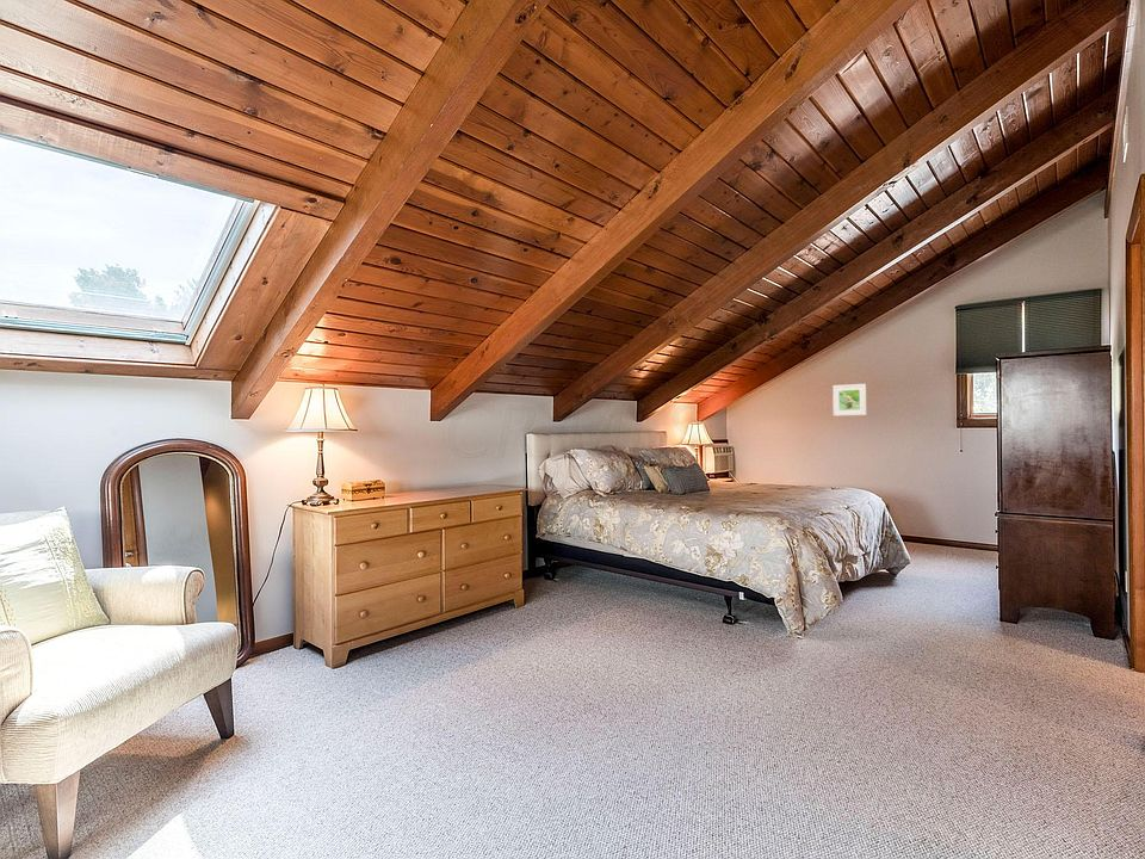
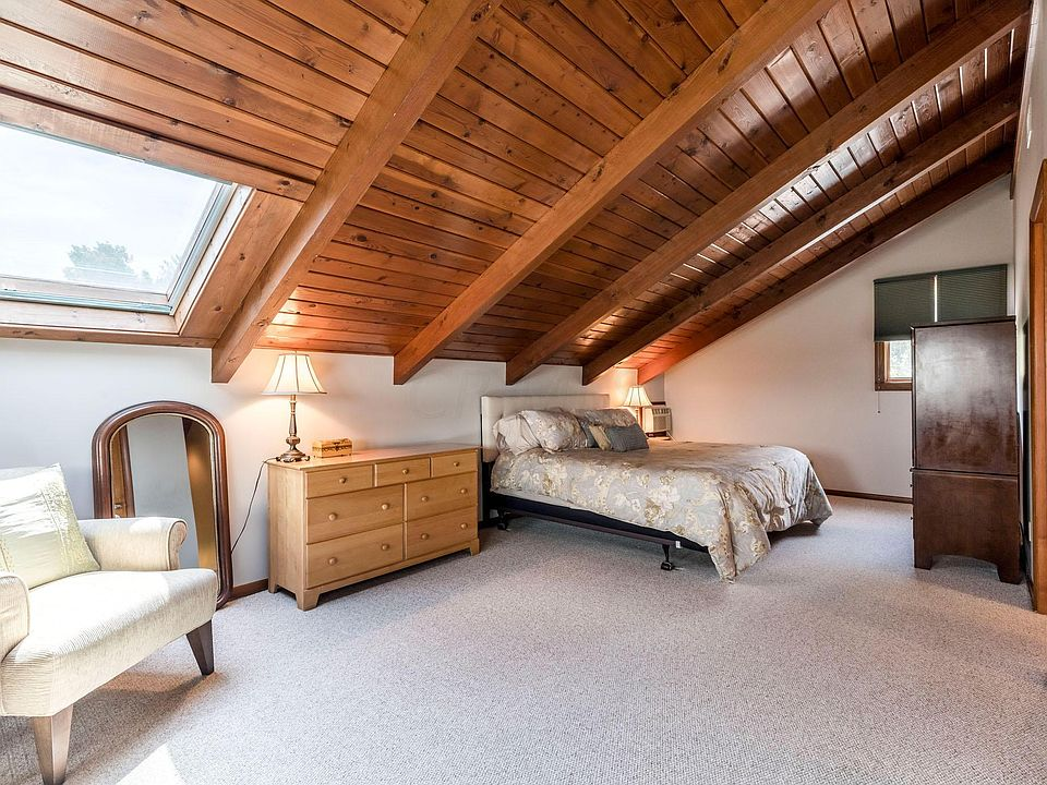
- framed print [831,383,867,416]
